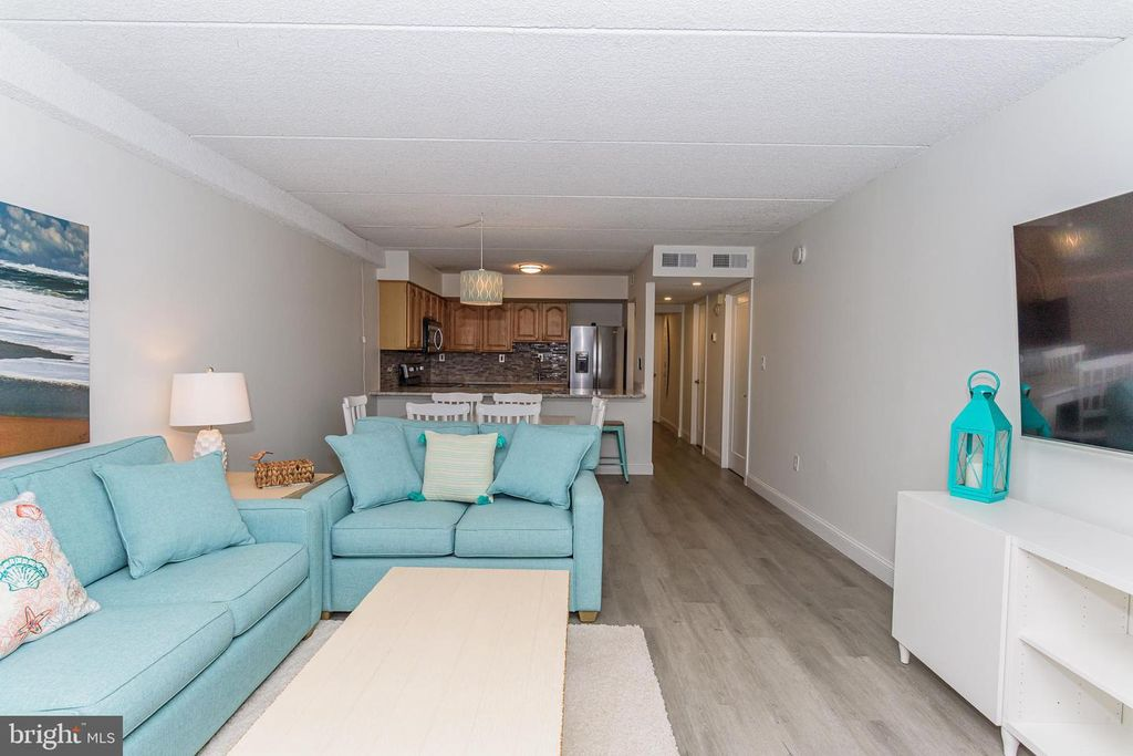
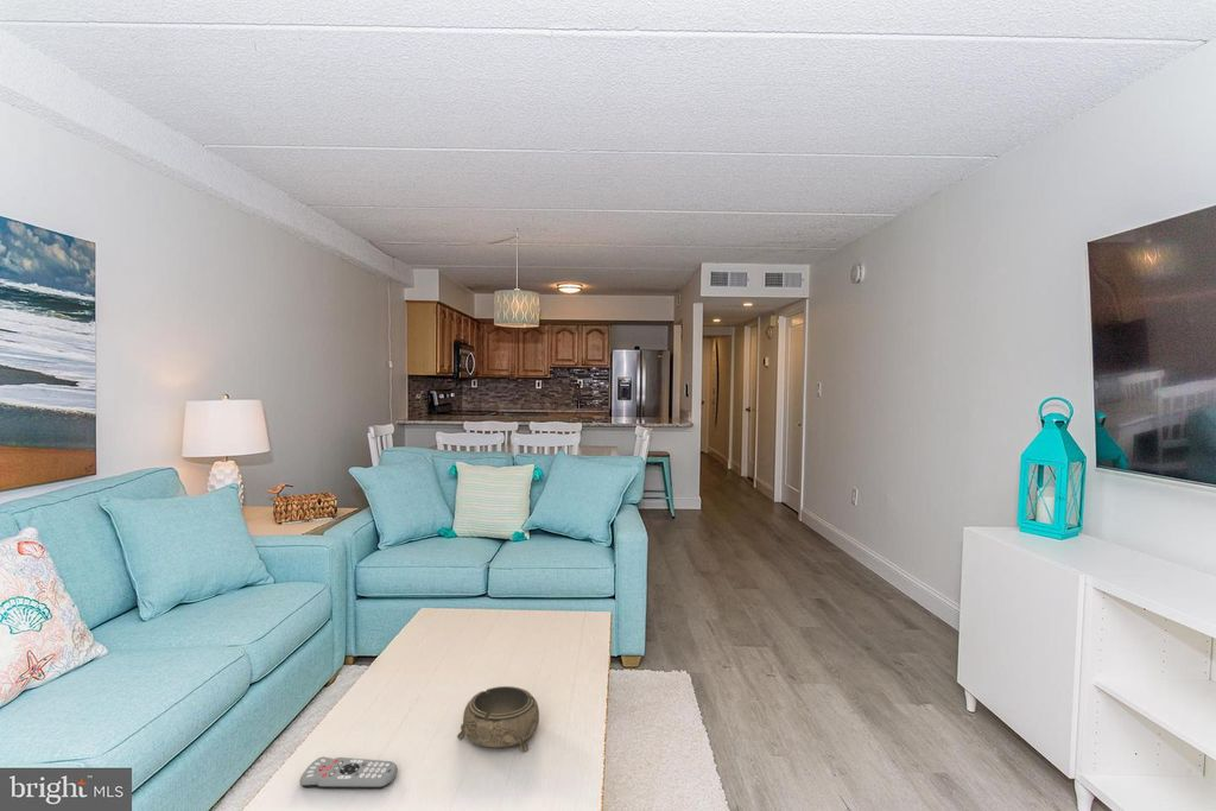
+ remote control [299,755,399,790]
+ decorative bowl [456,685,540,752]
